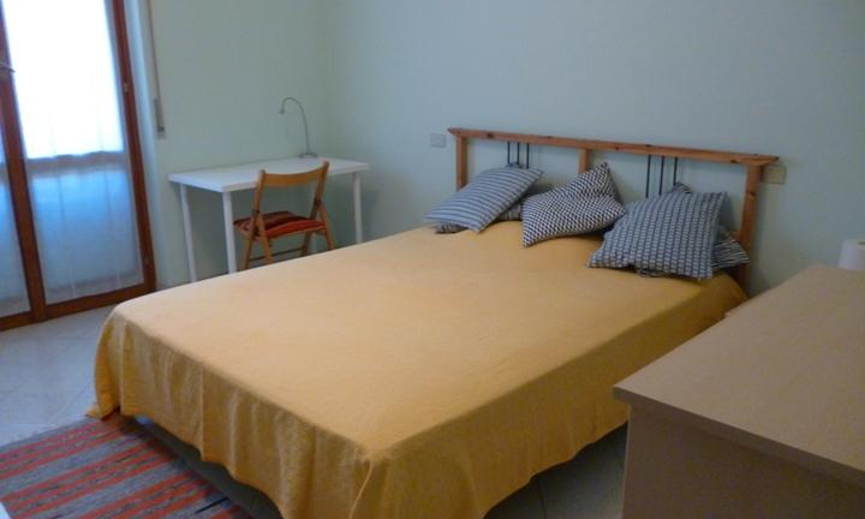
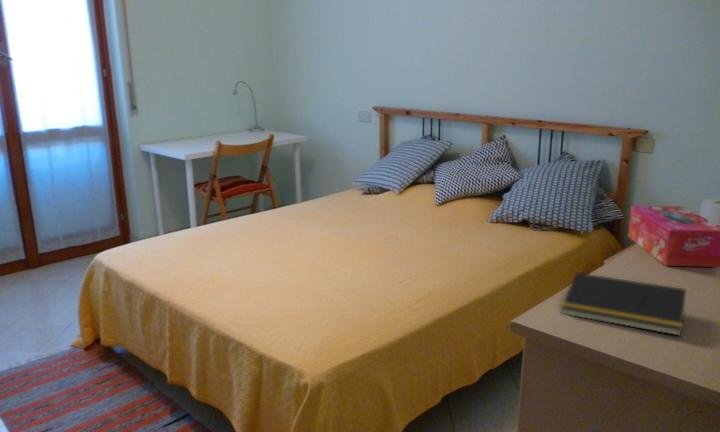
+ tissue box [627,205,720,268]
+ notepad [560,272,687,337]
